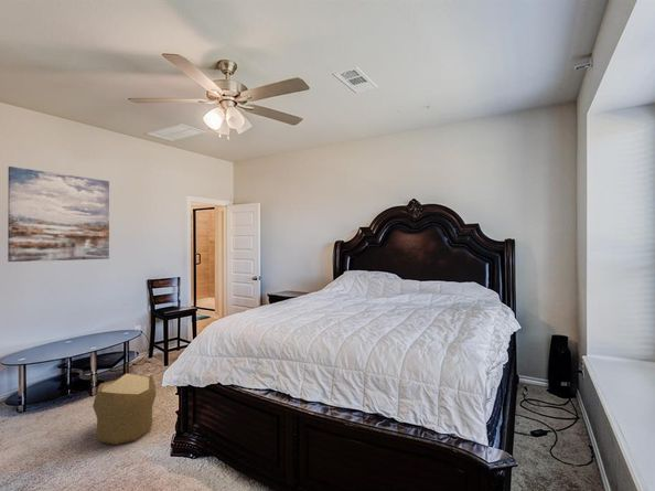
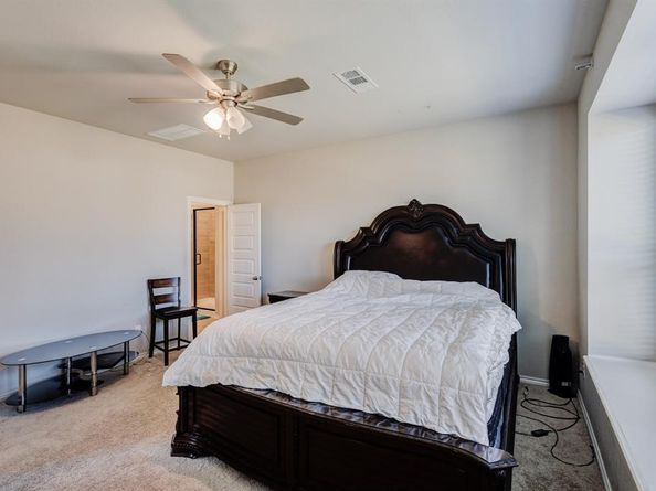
- wall art [7,166,110,263]
- pouf [92,373,157,446]
